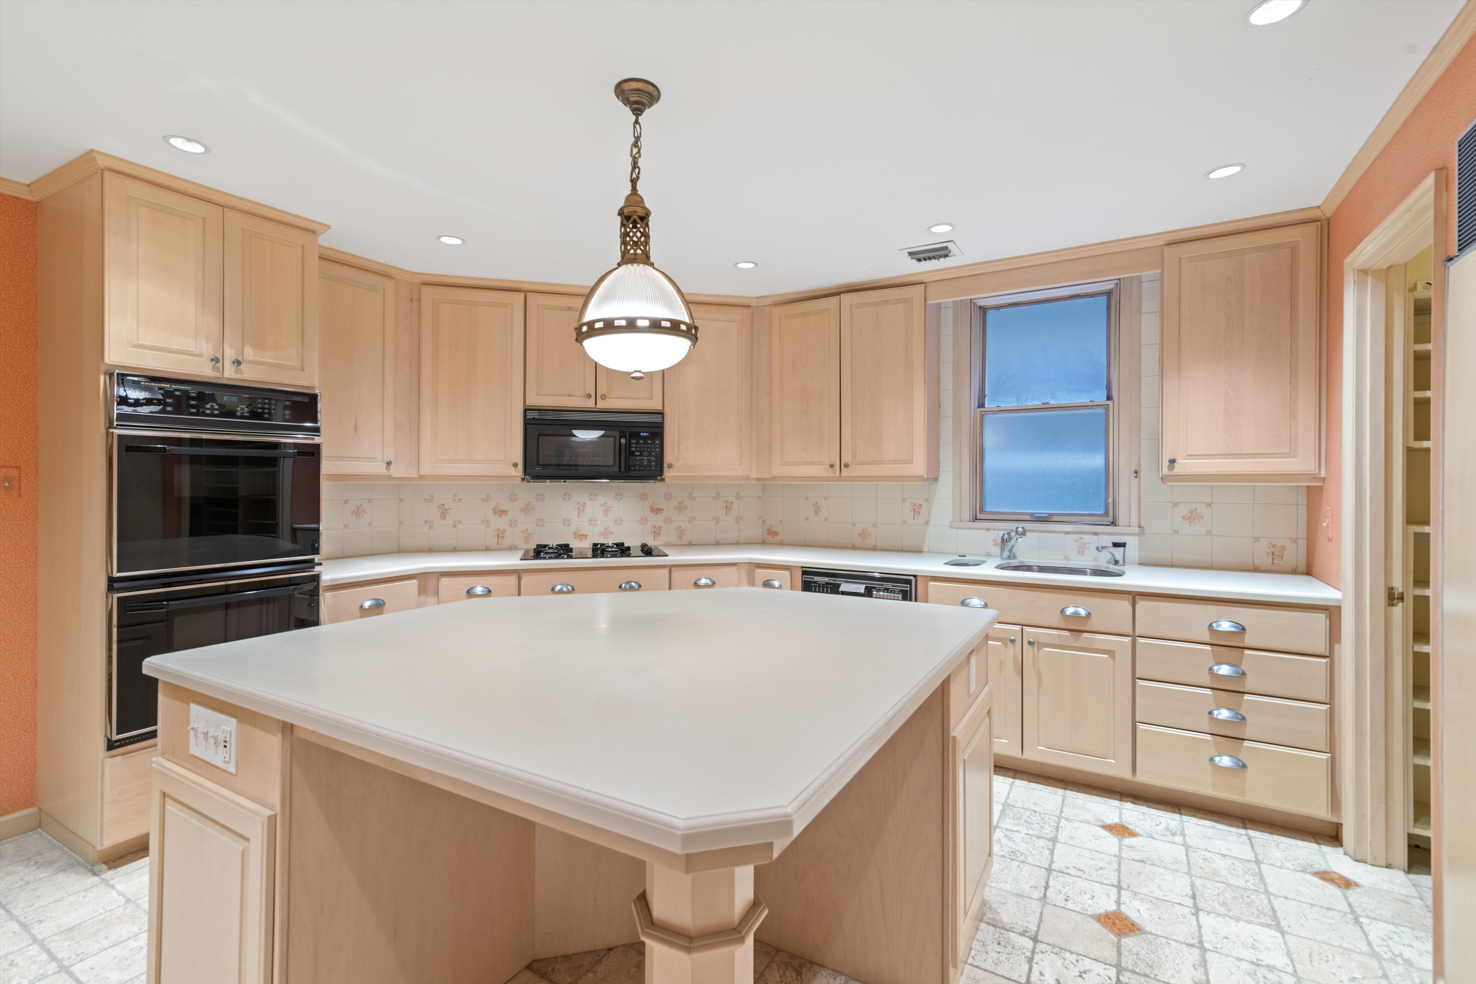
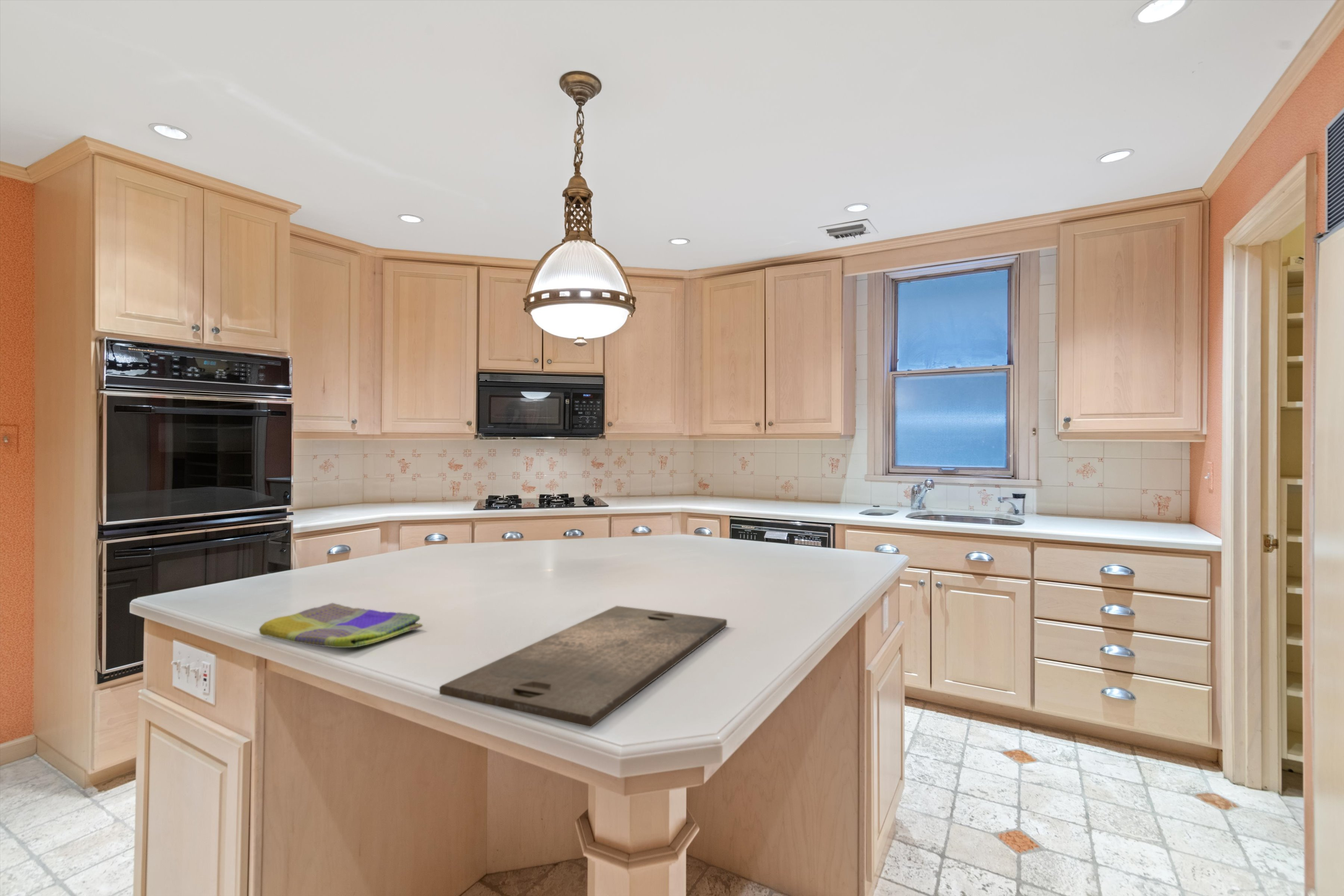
+ cutting board [439,605,727,728]
+ dish towel [259,603,423,648]
